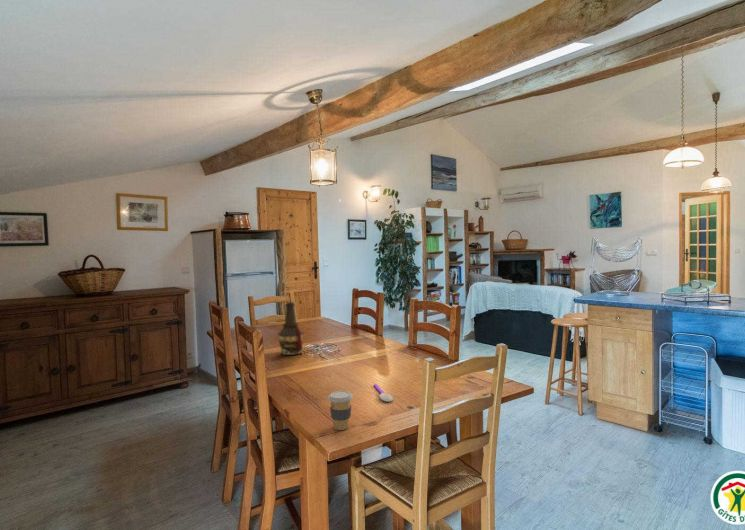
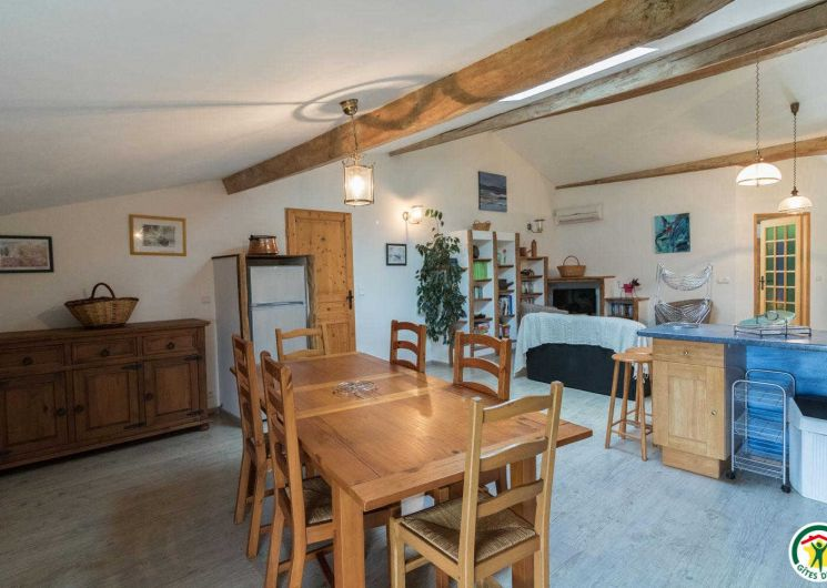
- spoon [373,383,394,403]
- coffee cup [327,390,354,431]
- bottle [277,301,305,356]
